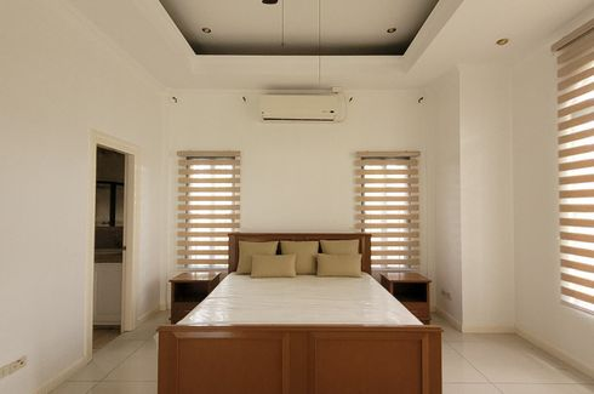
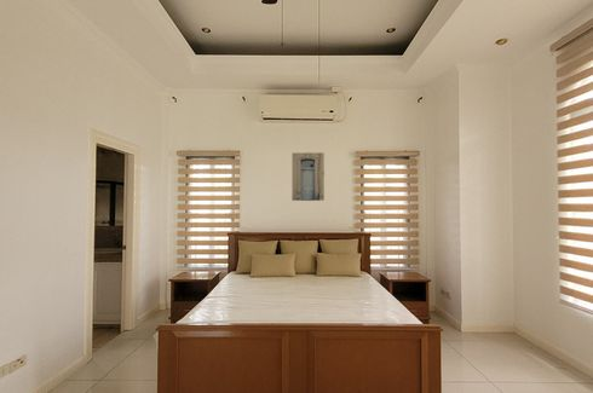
+ wall art [290,151,326,202]
